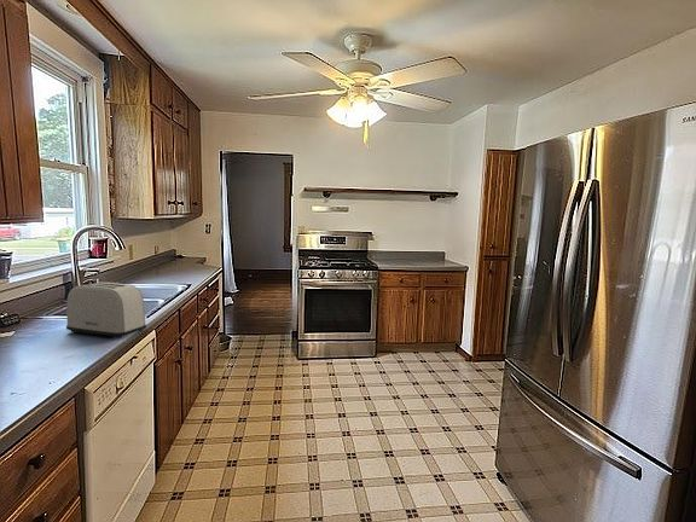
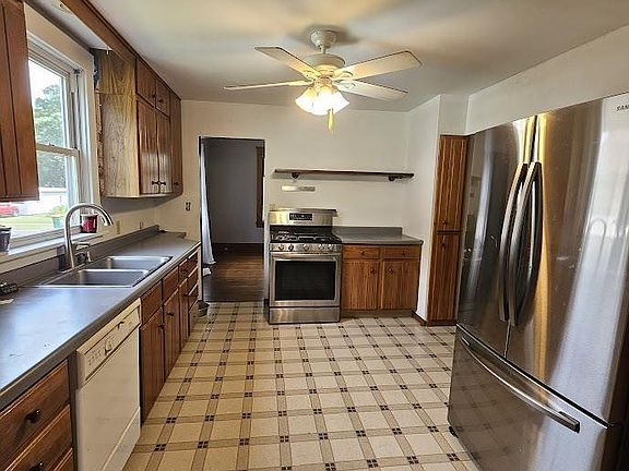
- toaster [65,282,147,340]
